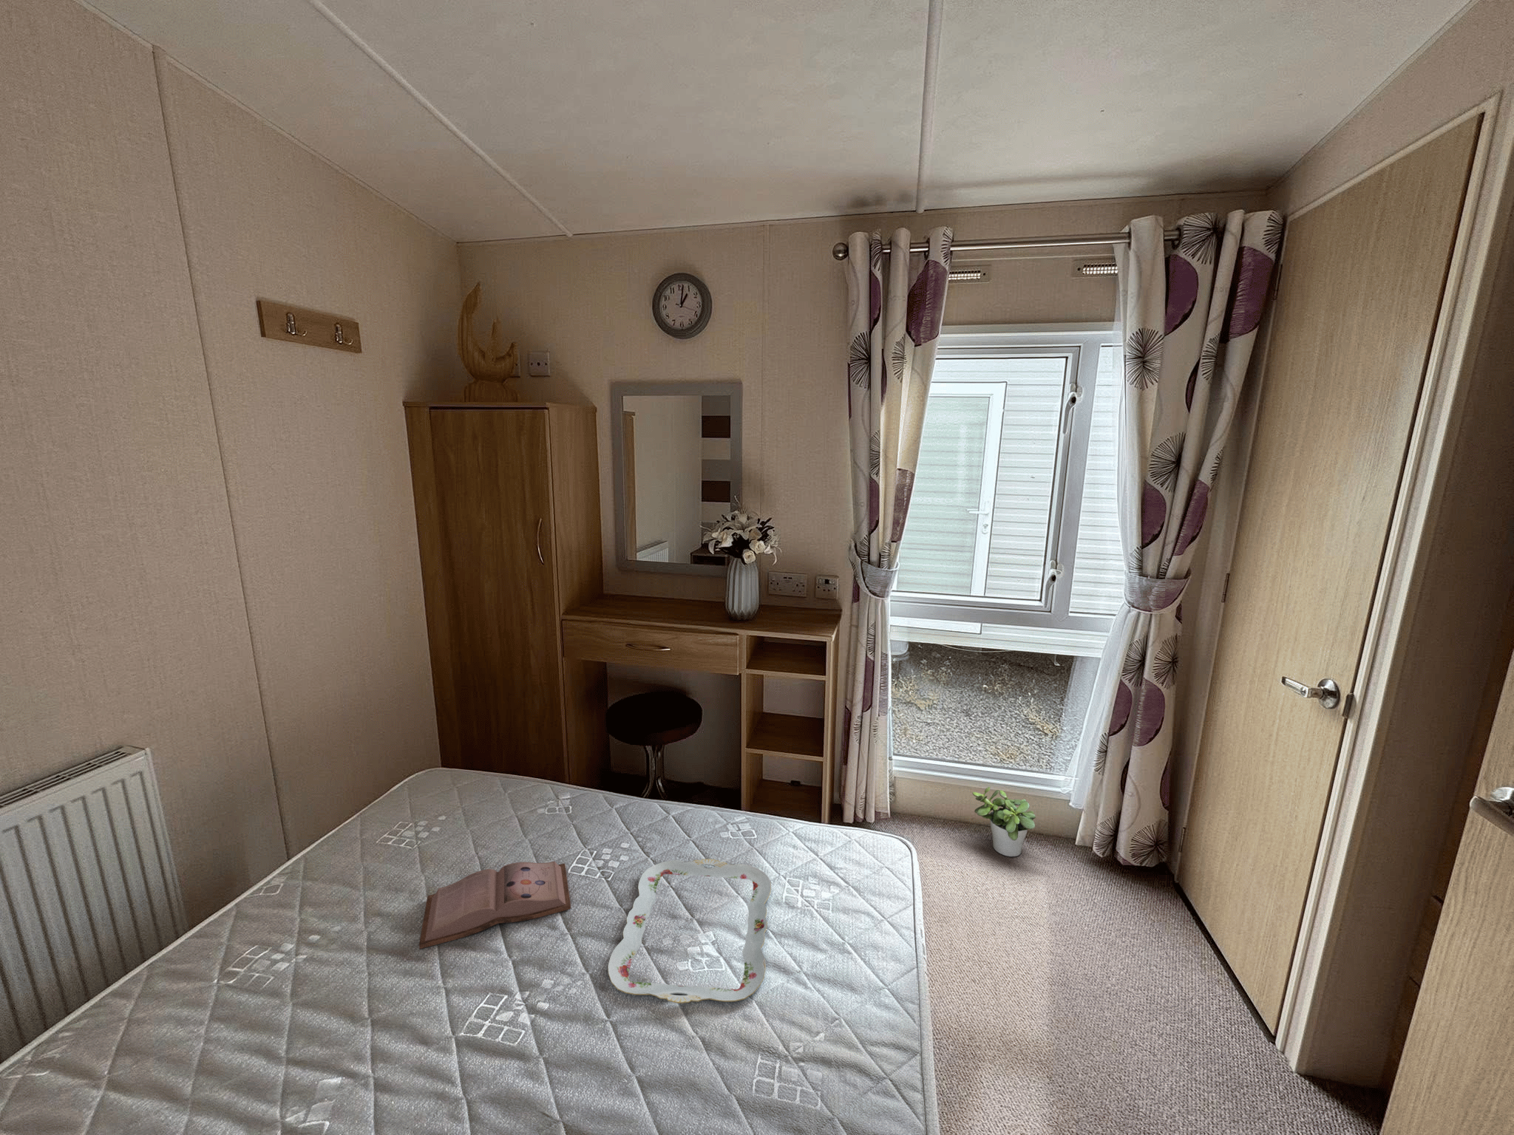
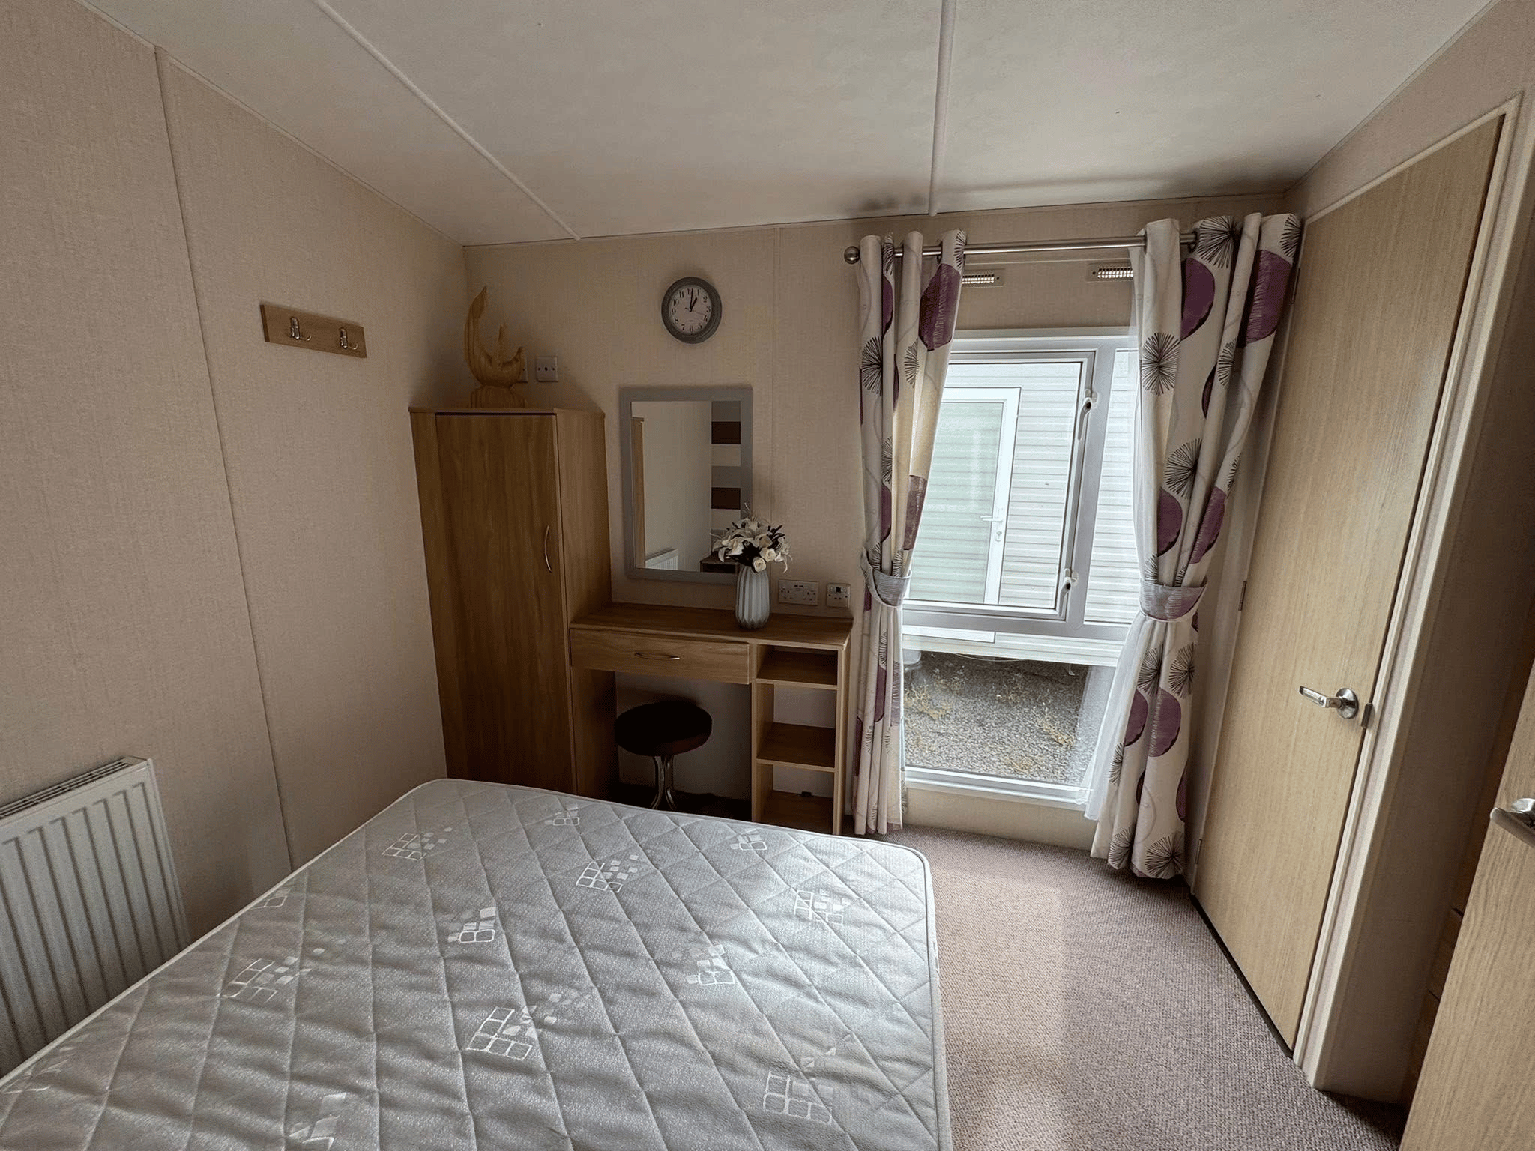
- potted plant [972,786,1036,857]
- serving tray [607,858,771,1004]
- hardback book [418,861,571,949]
